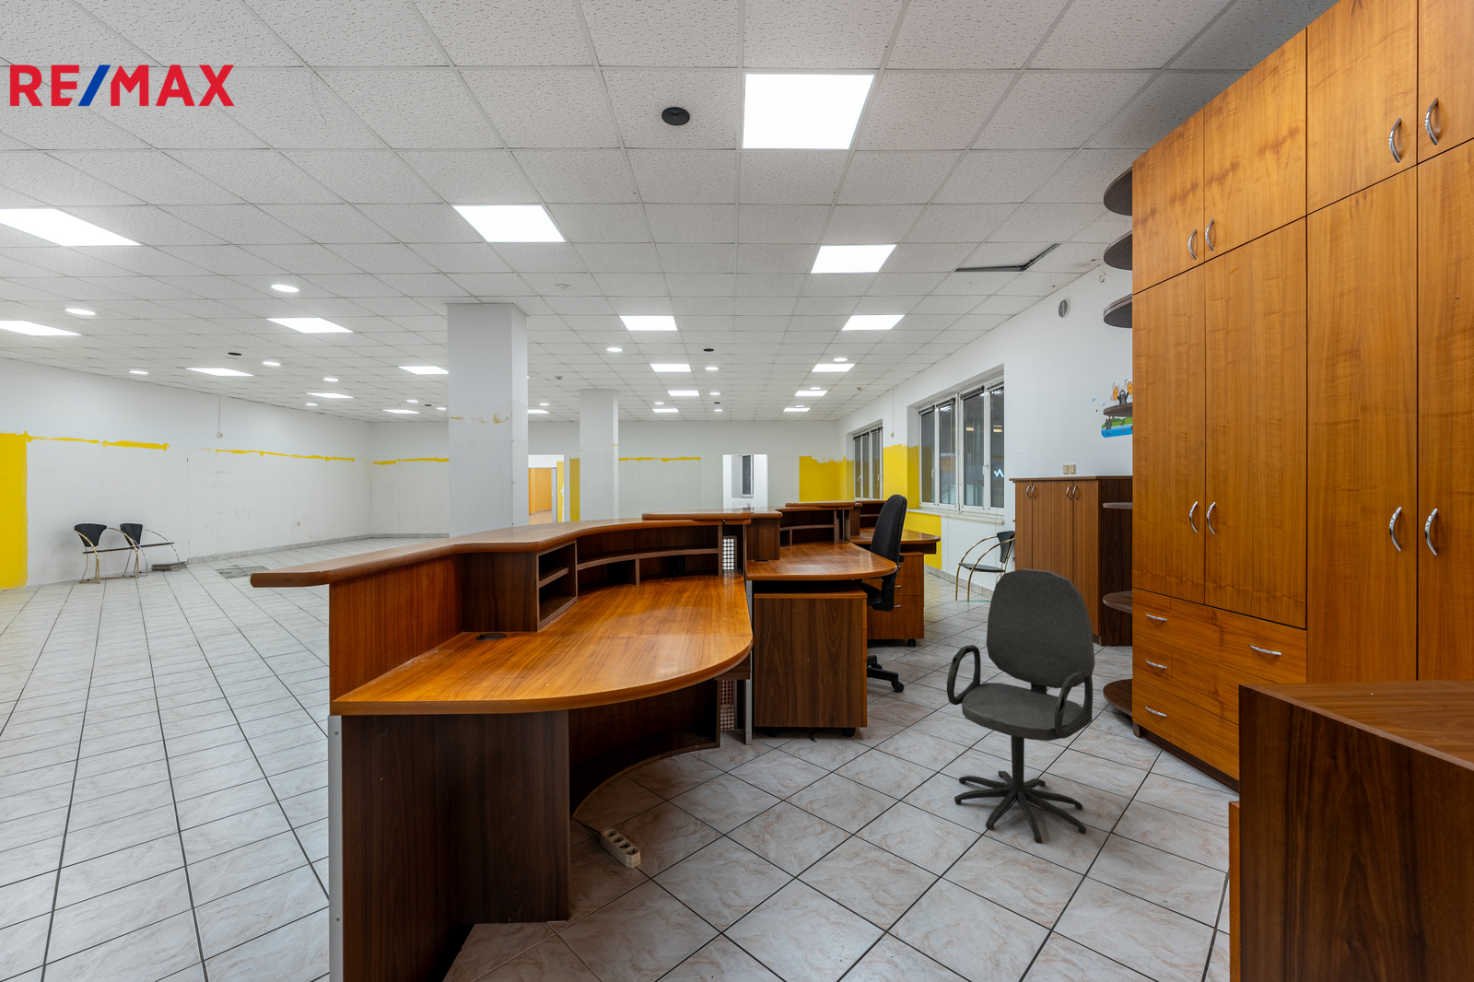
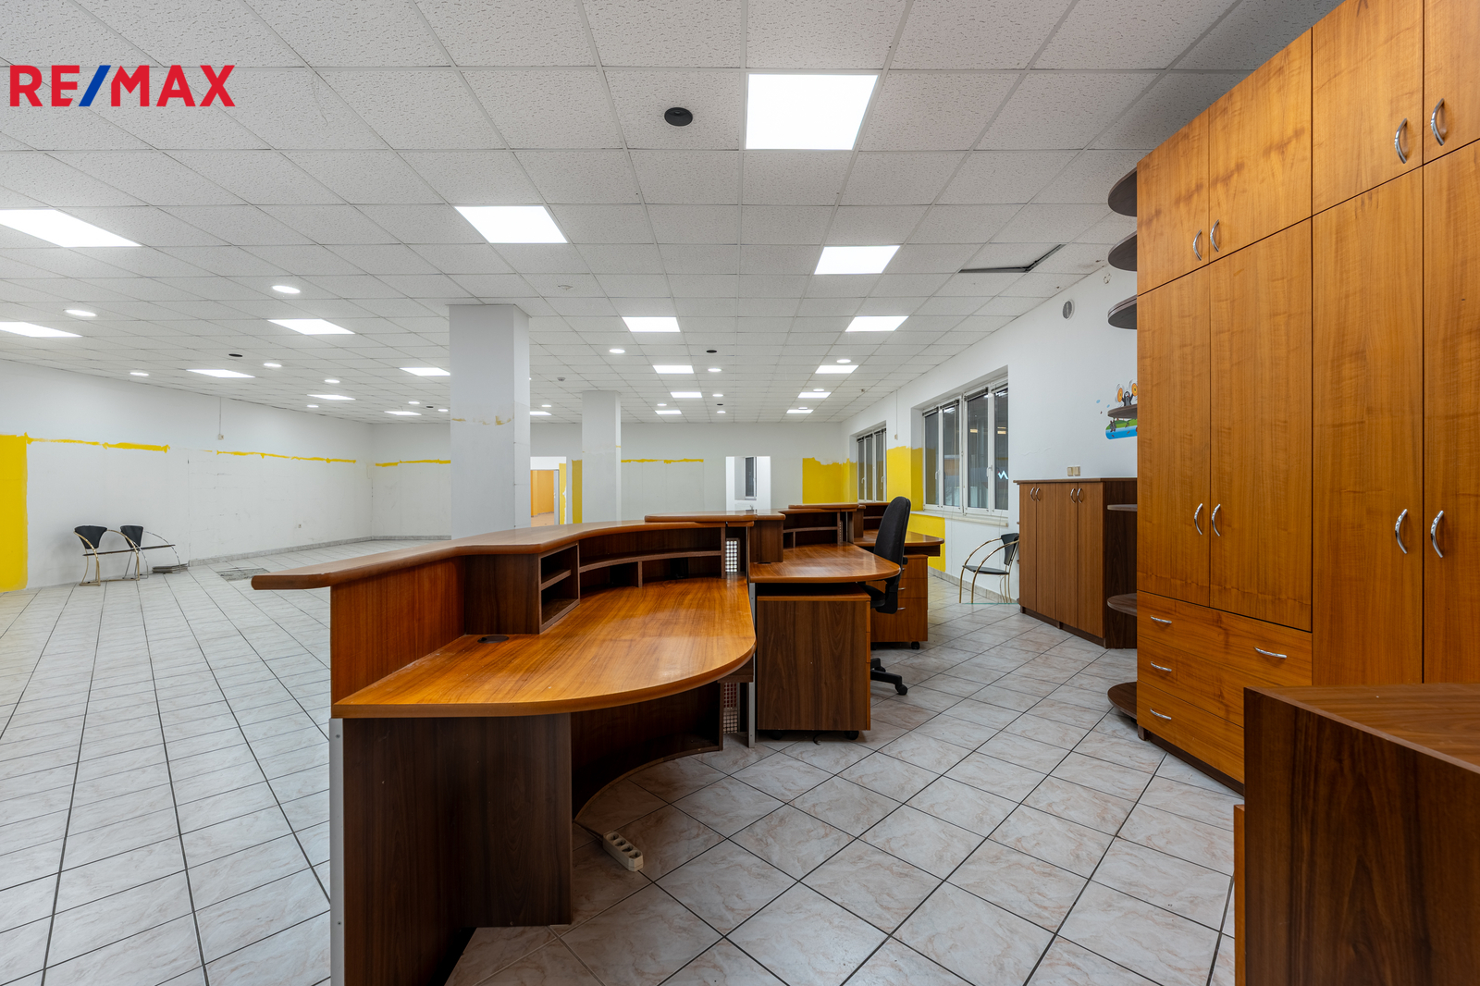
- office chair [946,568,1096,844]
